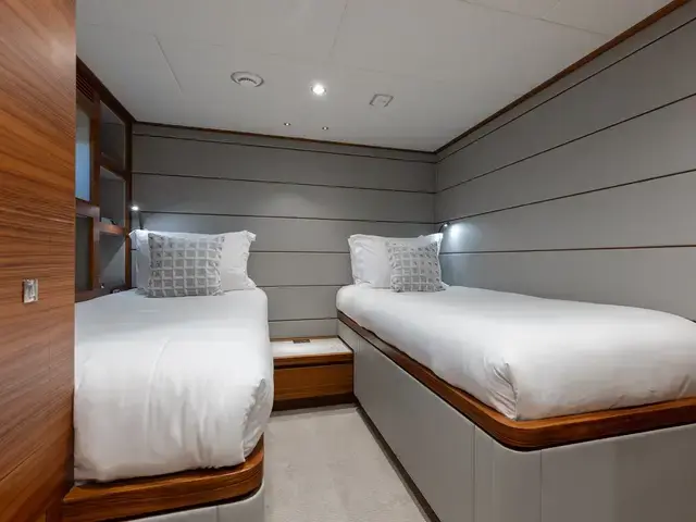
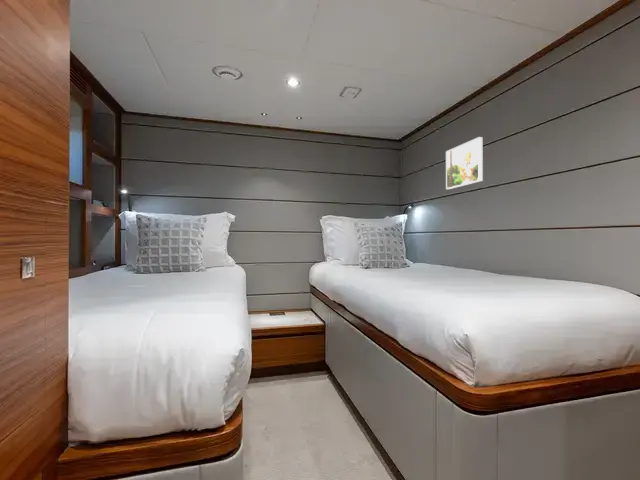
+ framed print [445,136,484,190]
